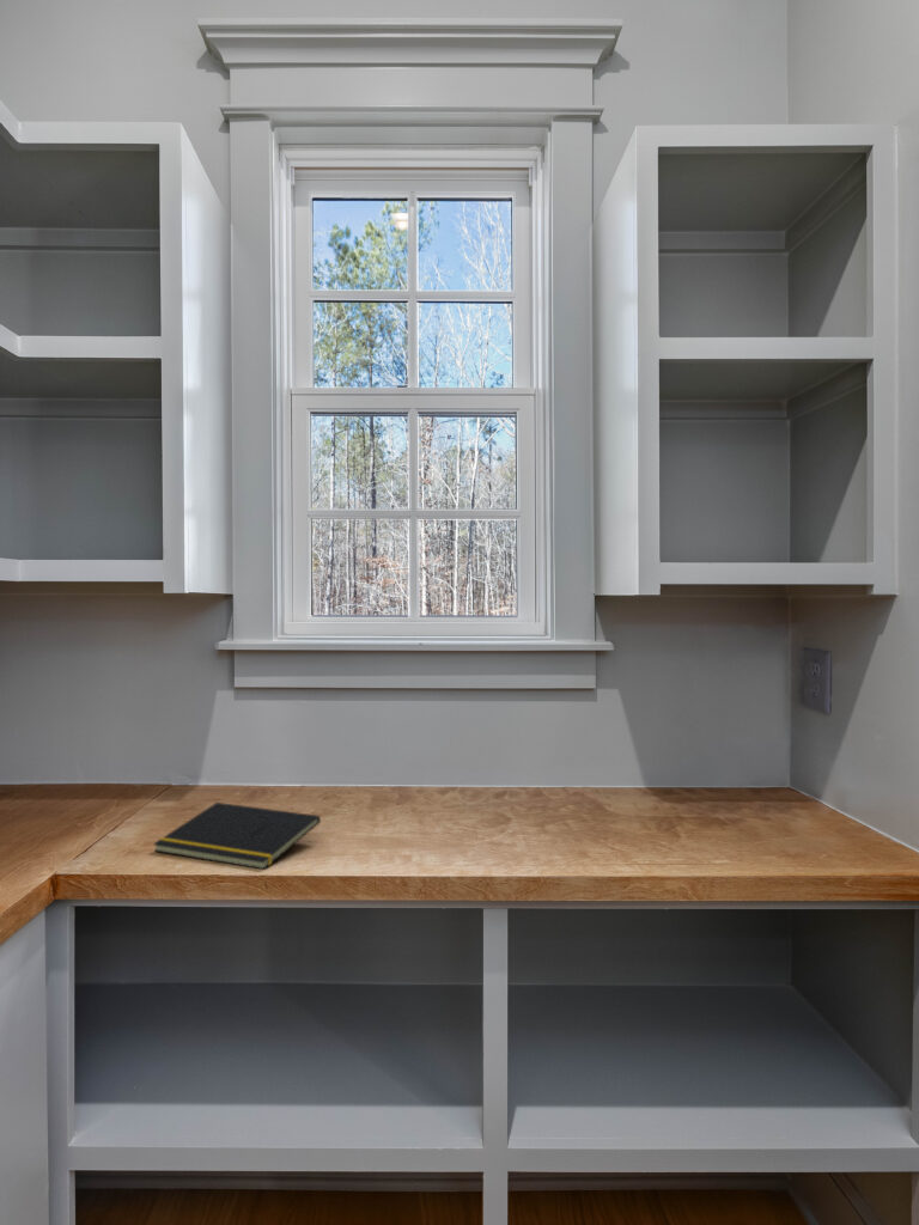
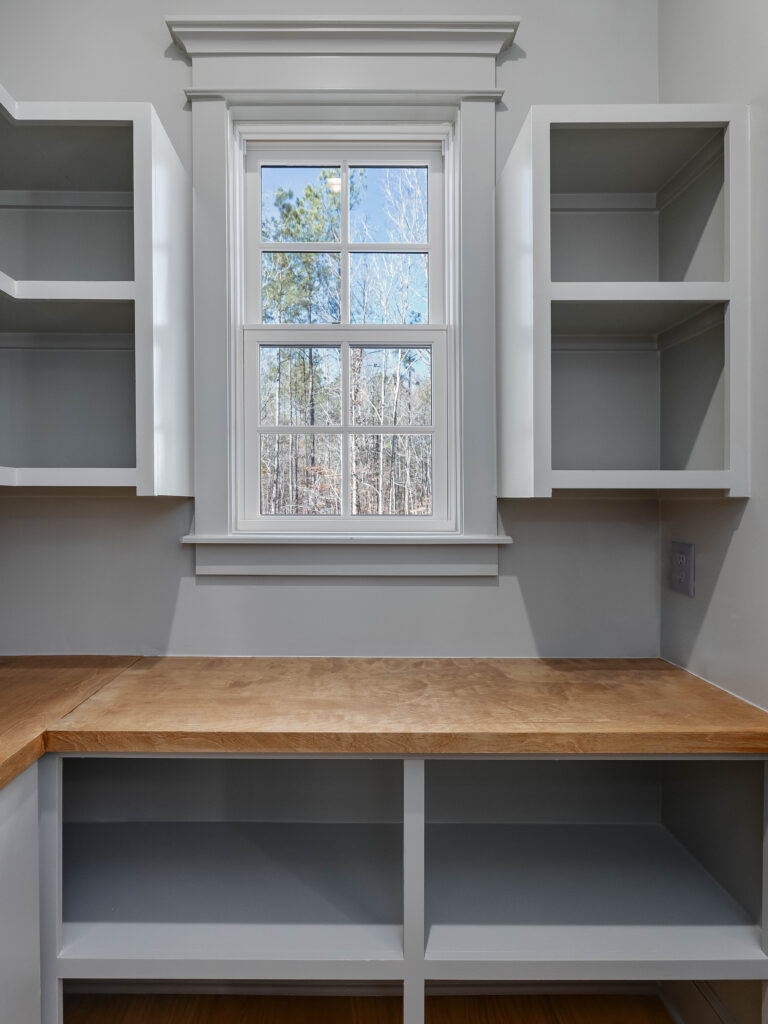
- notepad [152,802,322,871]
